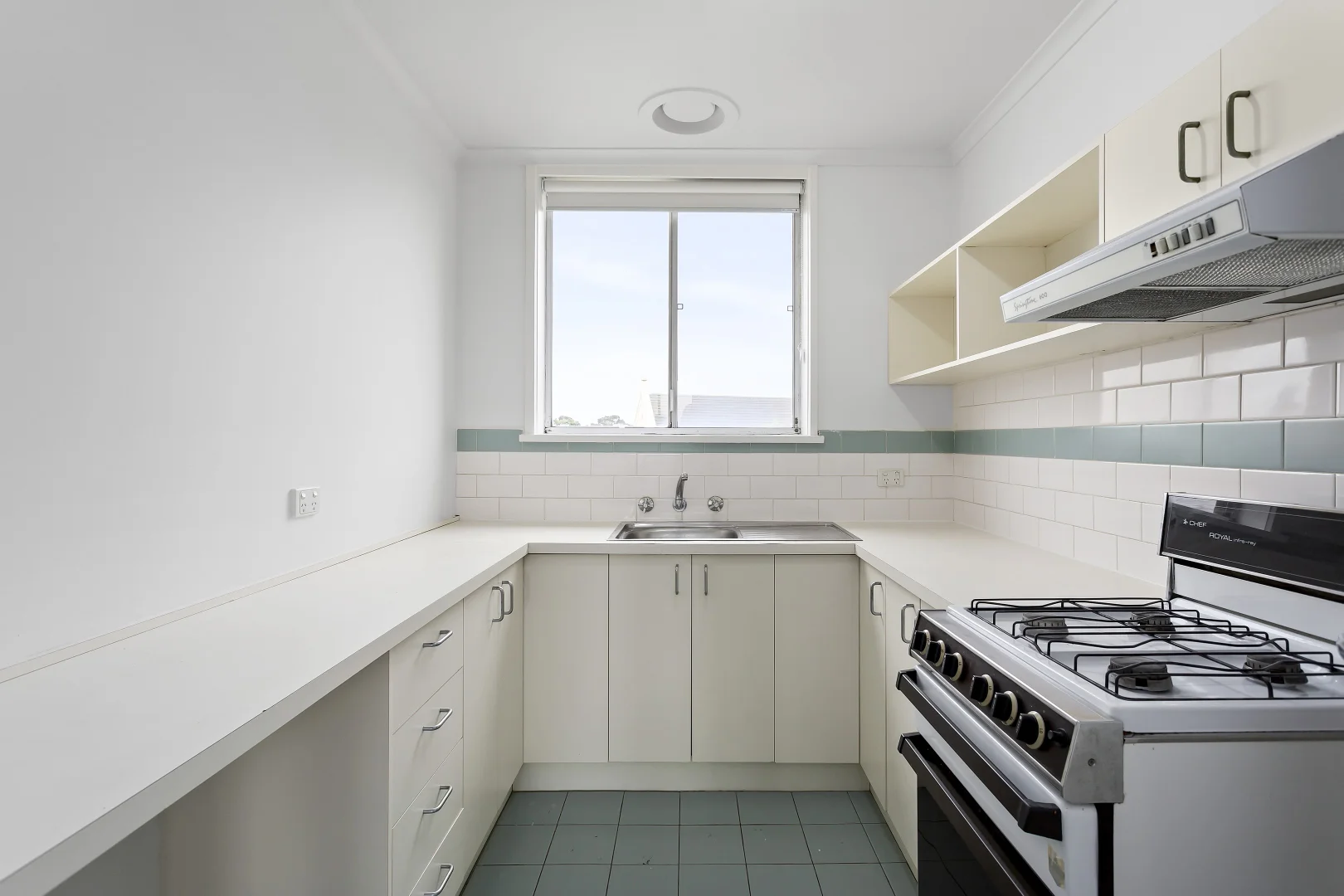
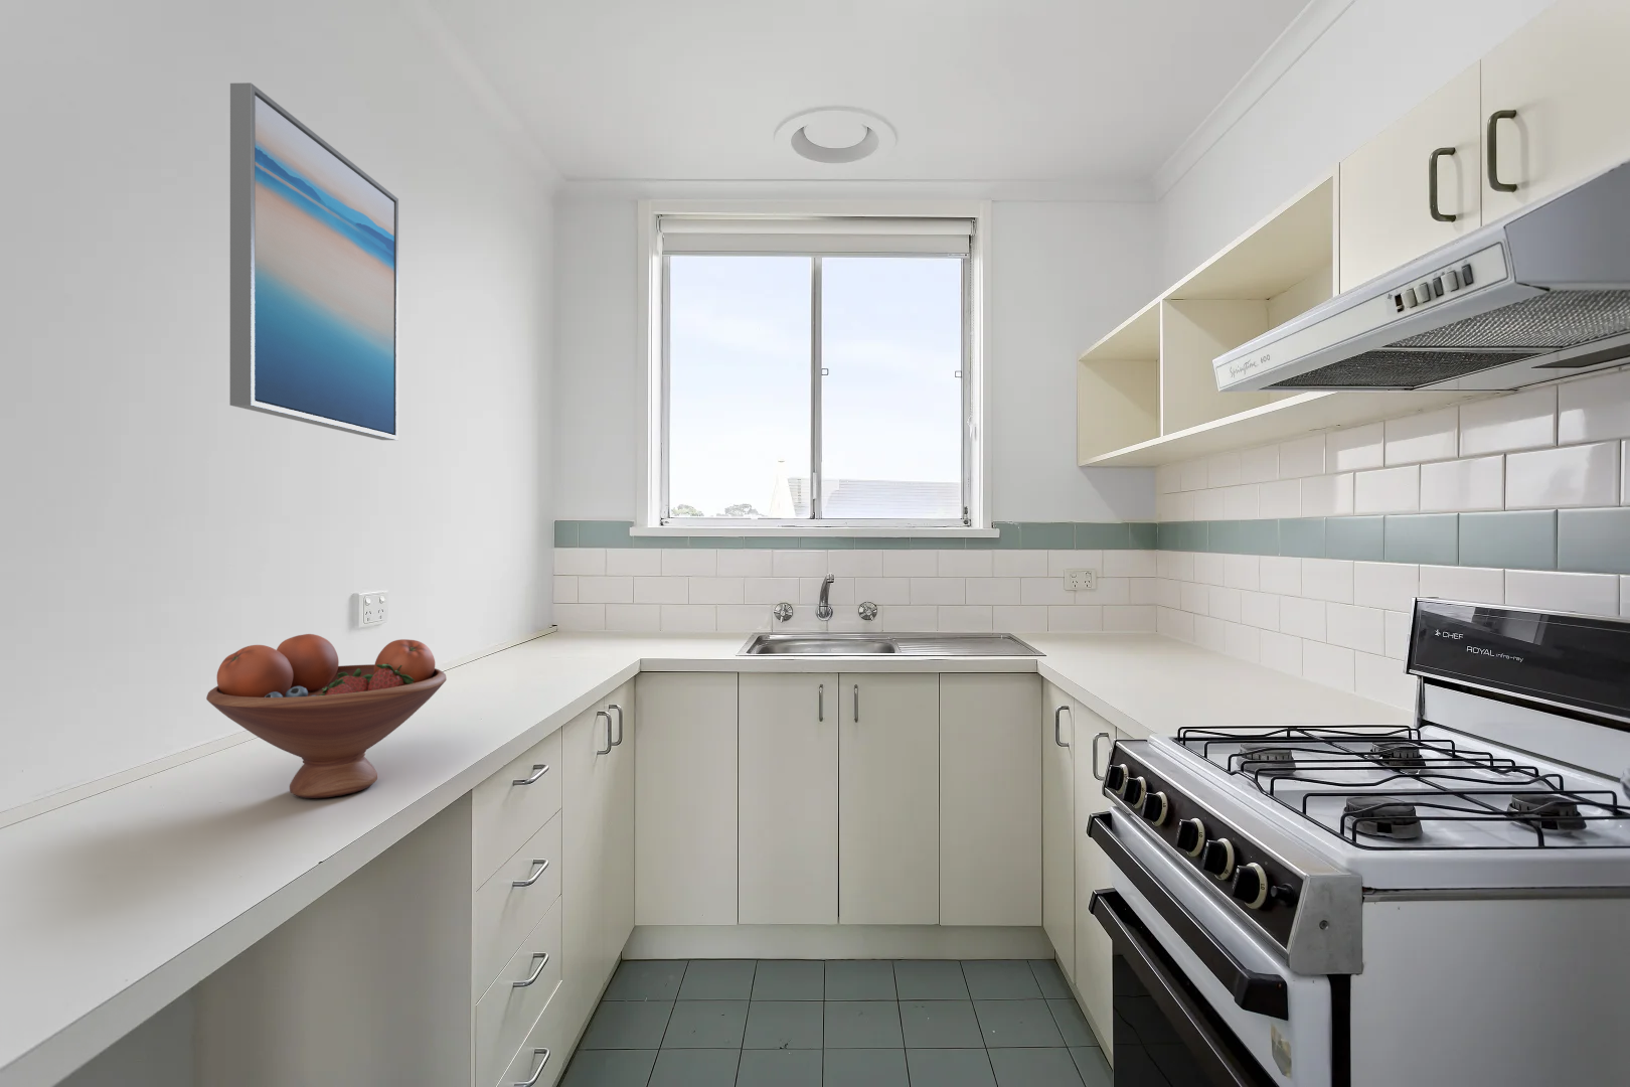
+ wall art [229,81,399,440]
+ fruit bowl [205,633,448,799]
